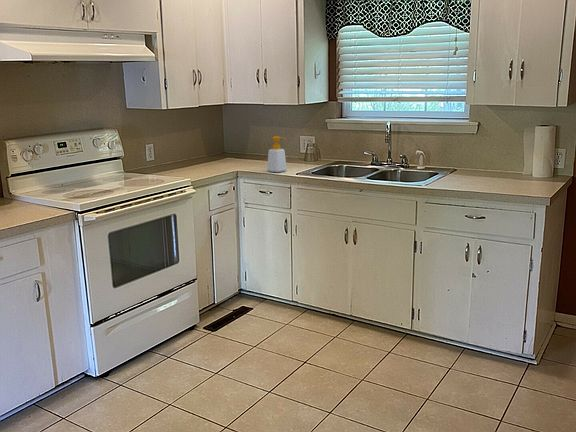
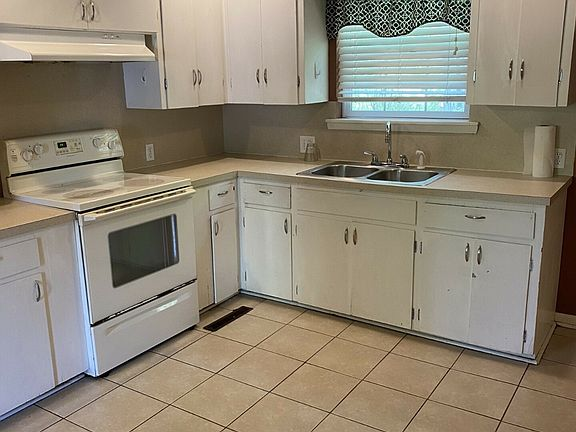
- soap bottle [266,135,288,173]
